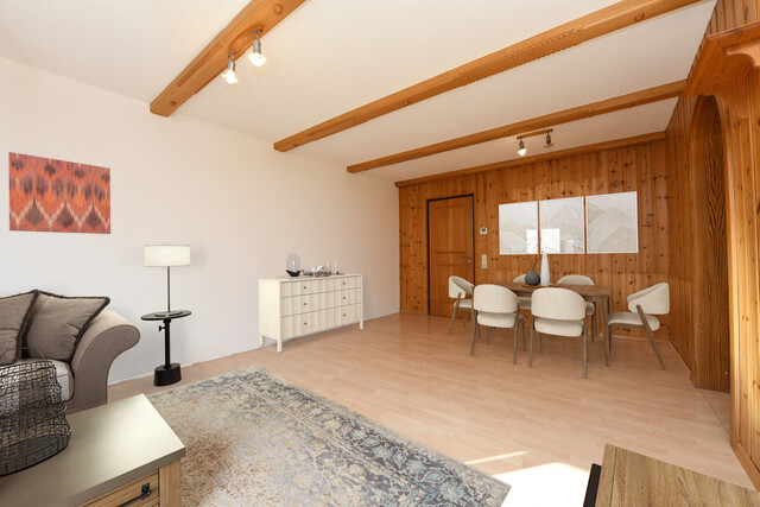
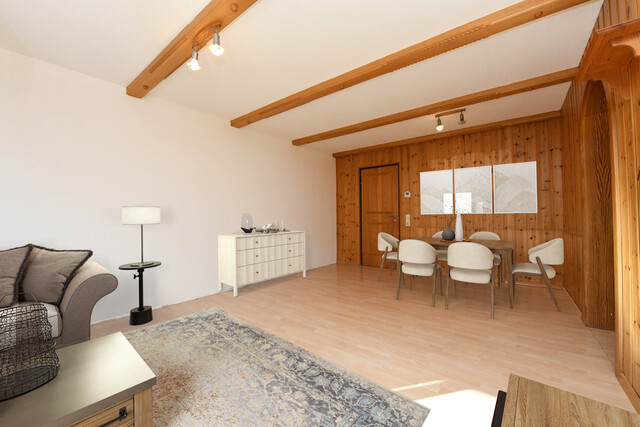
- wall art [7,151,112,235]
